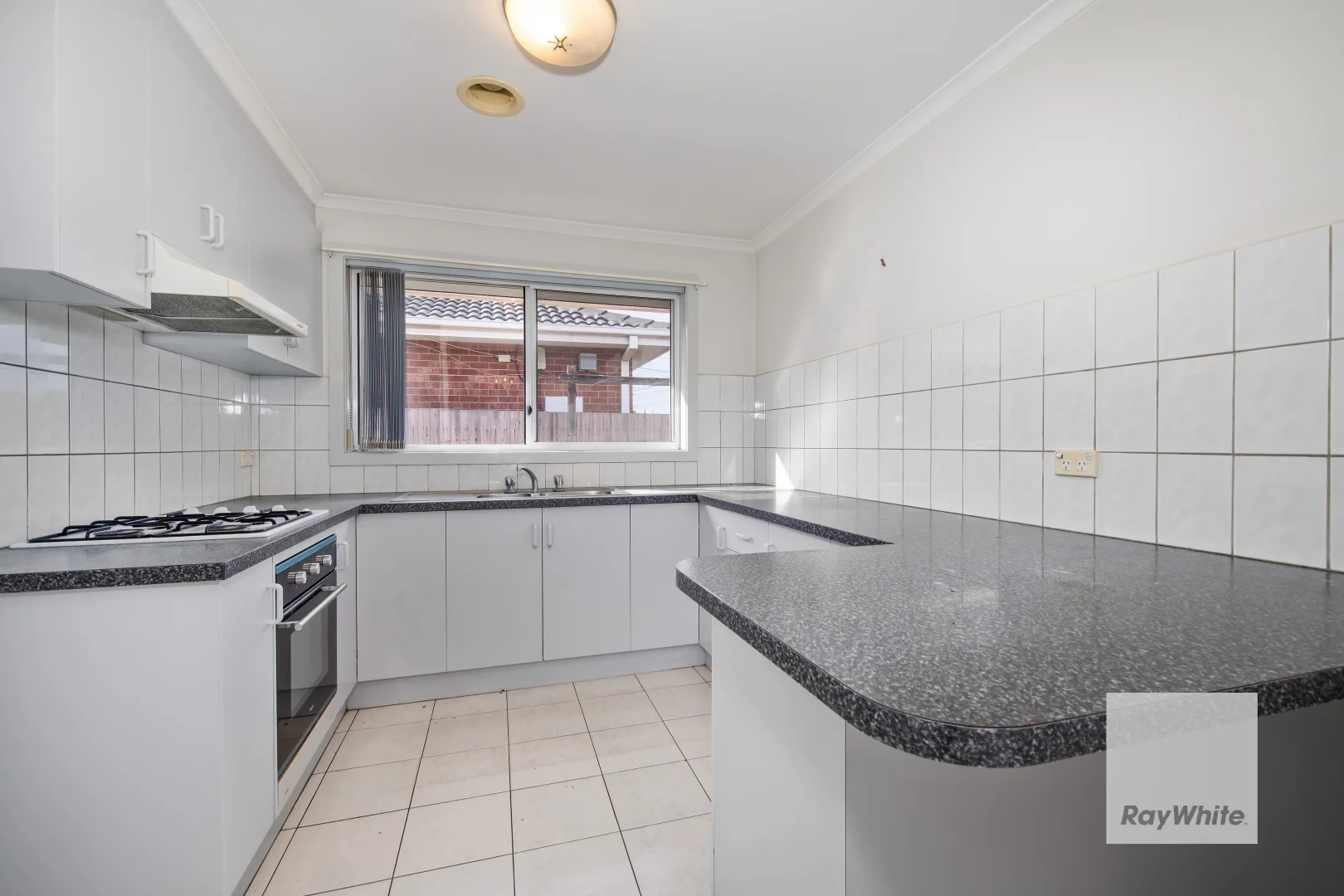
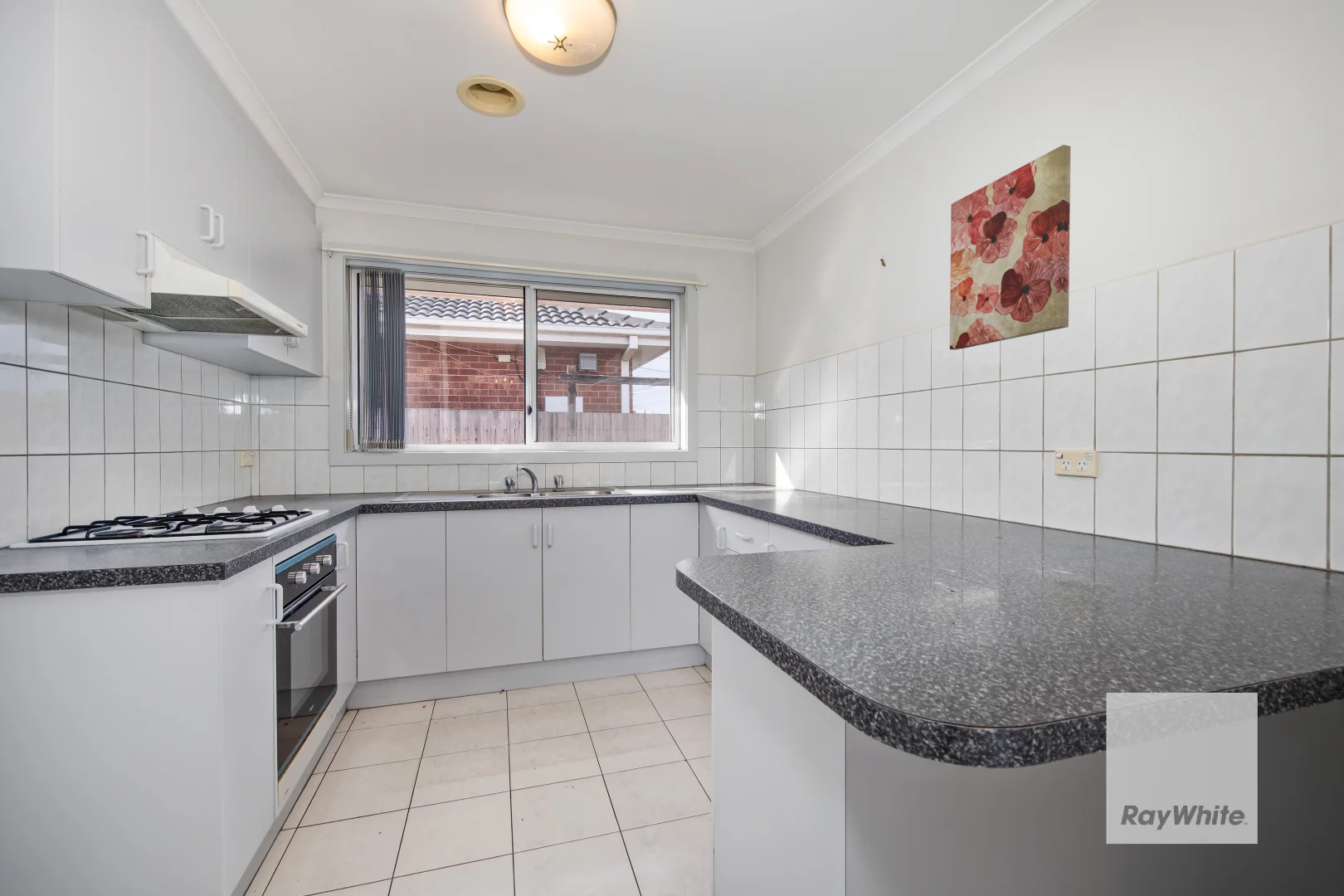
+ wall art [949,144,1071,351]
